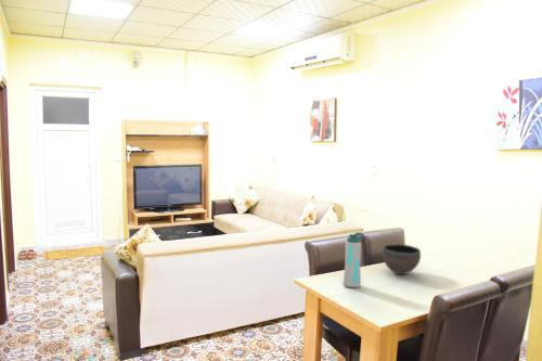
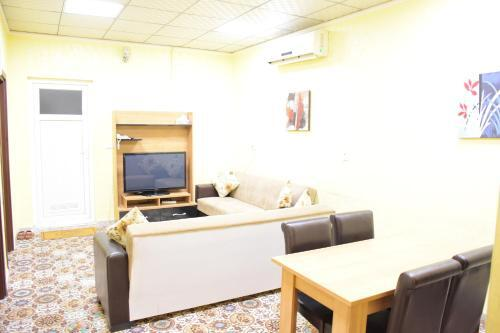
- water bottle [343,231,365,288]
- bowl [382,244,422,275]
